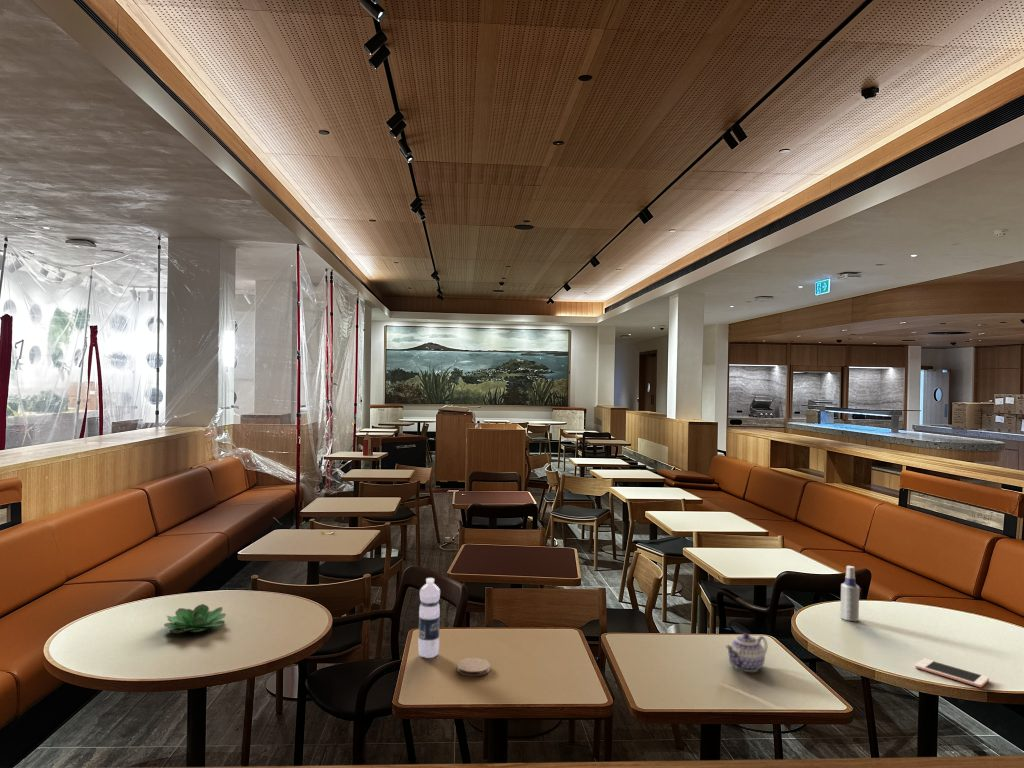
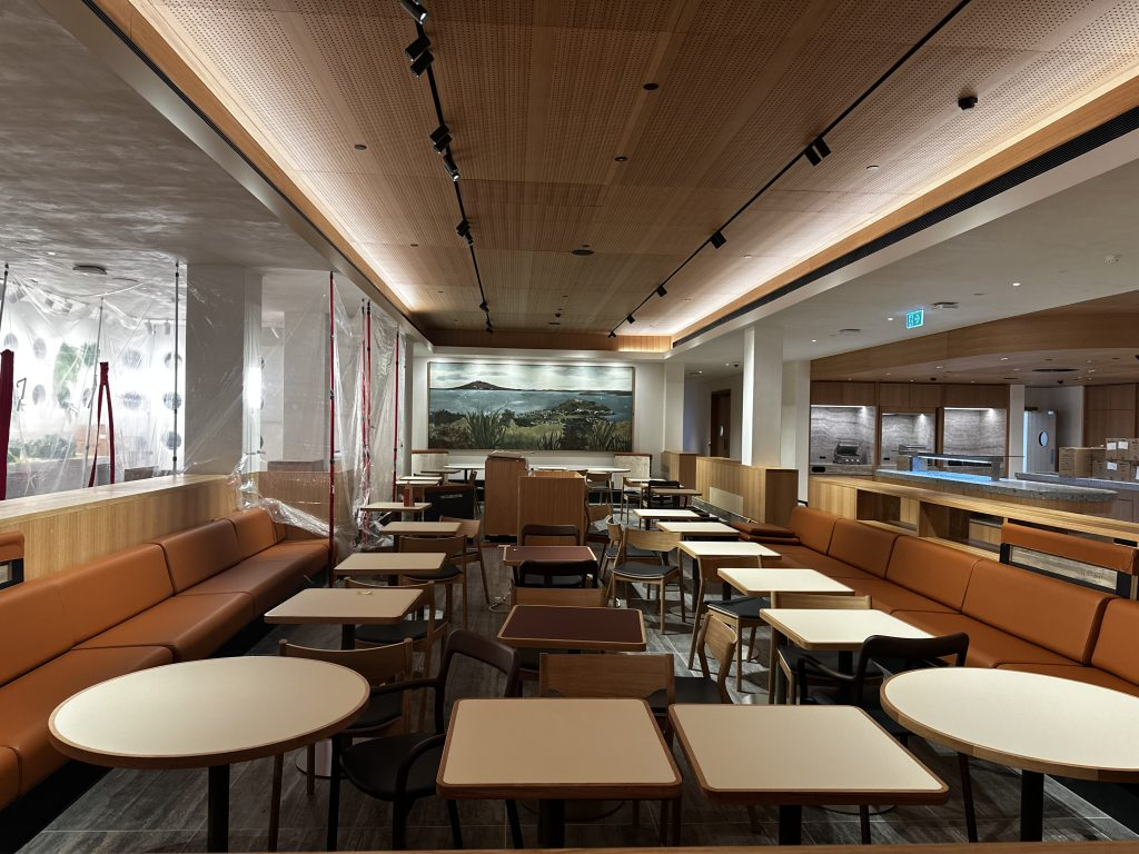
- cell phone [914,658,990,688]
- teapot [725,632,768,673]
- coaster [456,657,491,677]
- water bottle [417,577,441,659]
- spray bottle [840,565,860,622]
- succulent plant [163,603,227,634]
